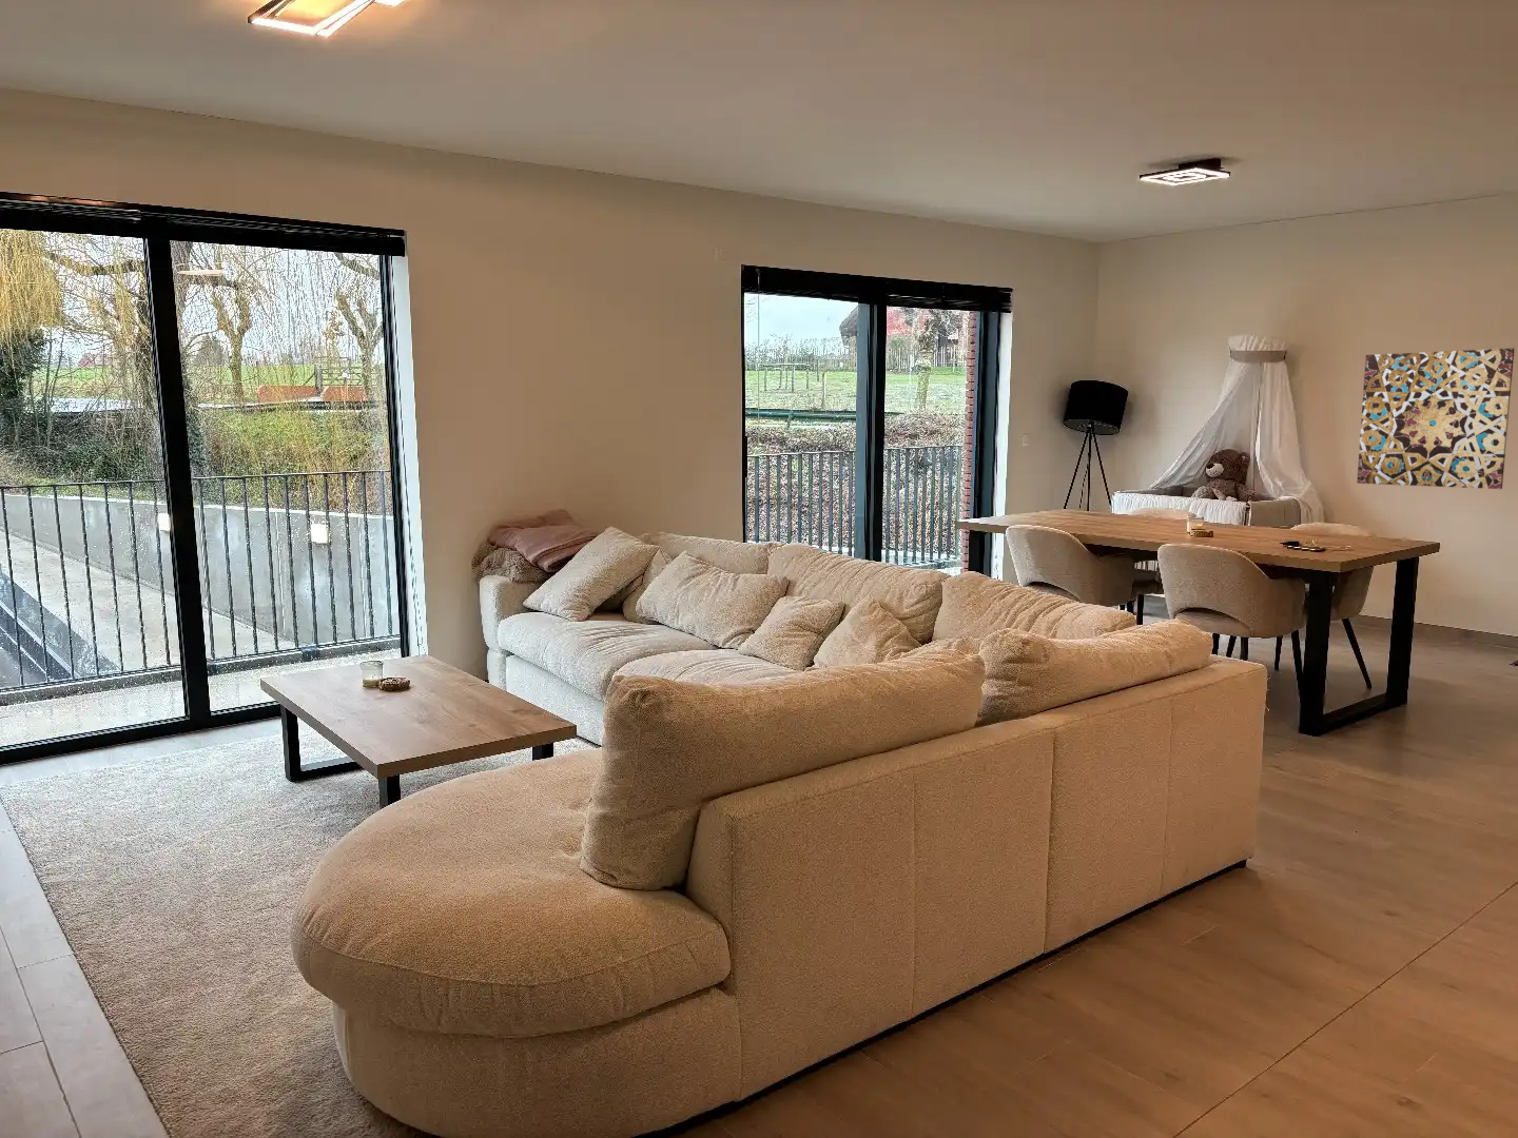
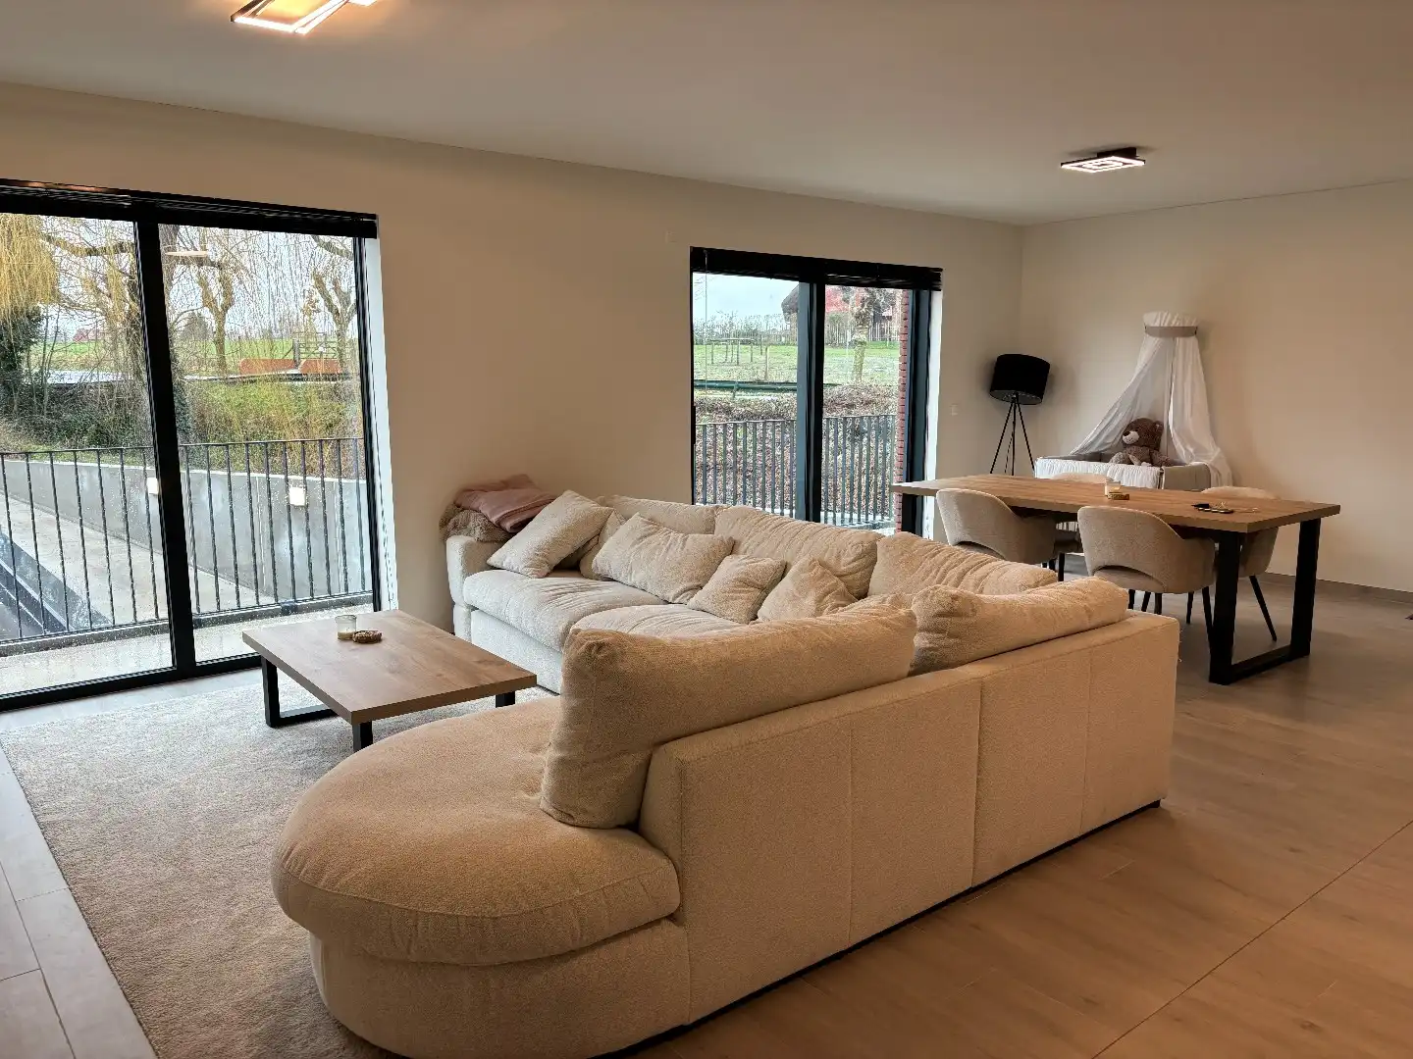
- wall art [1355,347,1516,490]
